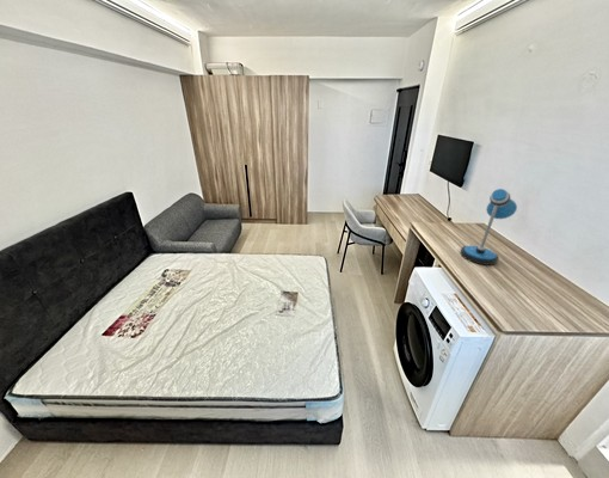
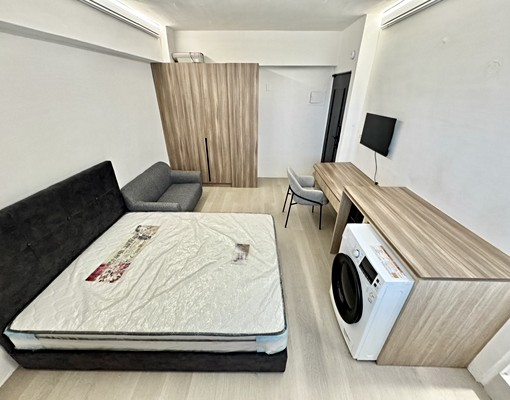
- desk lamp [459,188,518,266]
